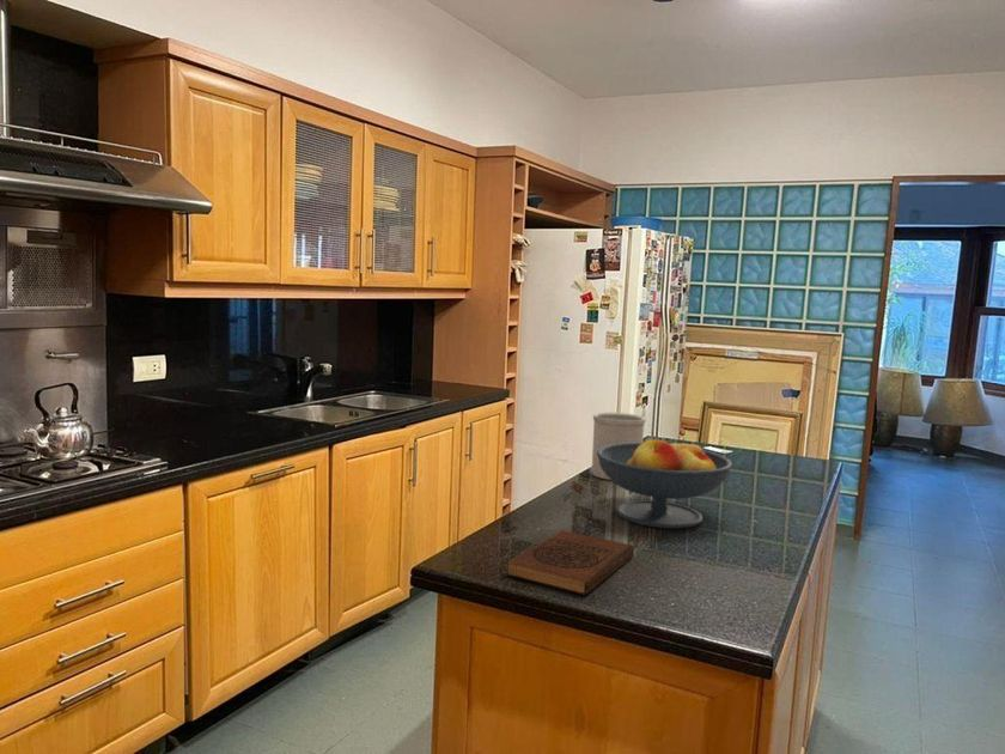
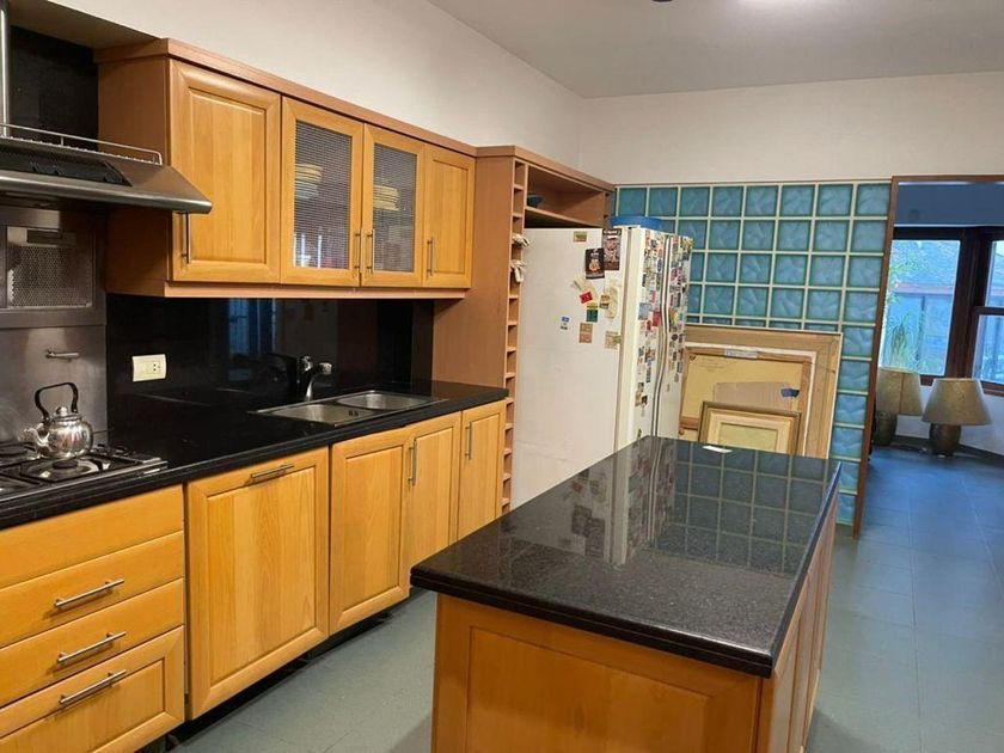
- fruit bowl [597,437,733,529]
- book [506,529,635,596]
- utensil holder [591,411,646,481]
